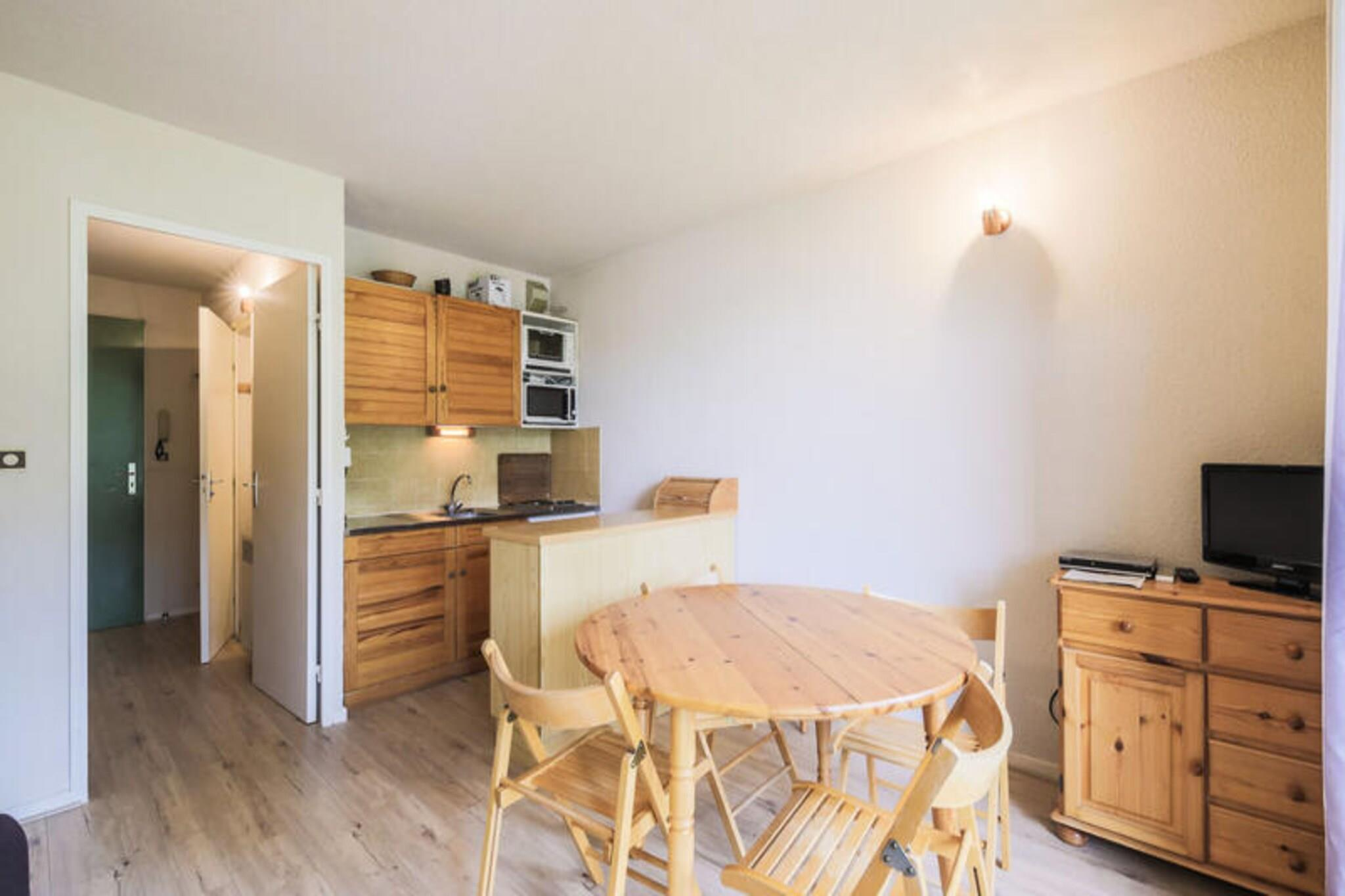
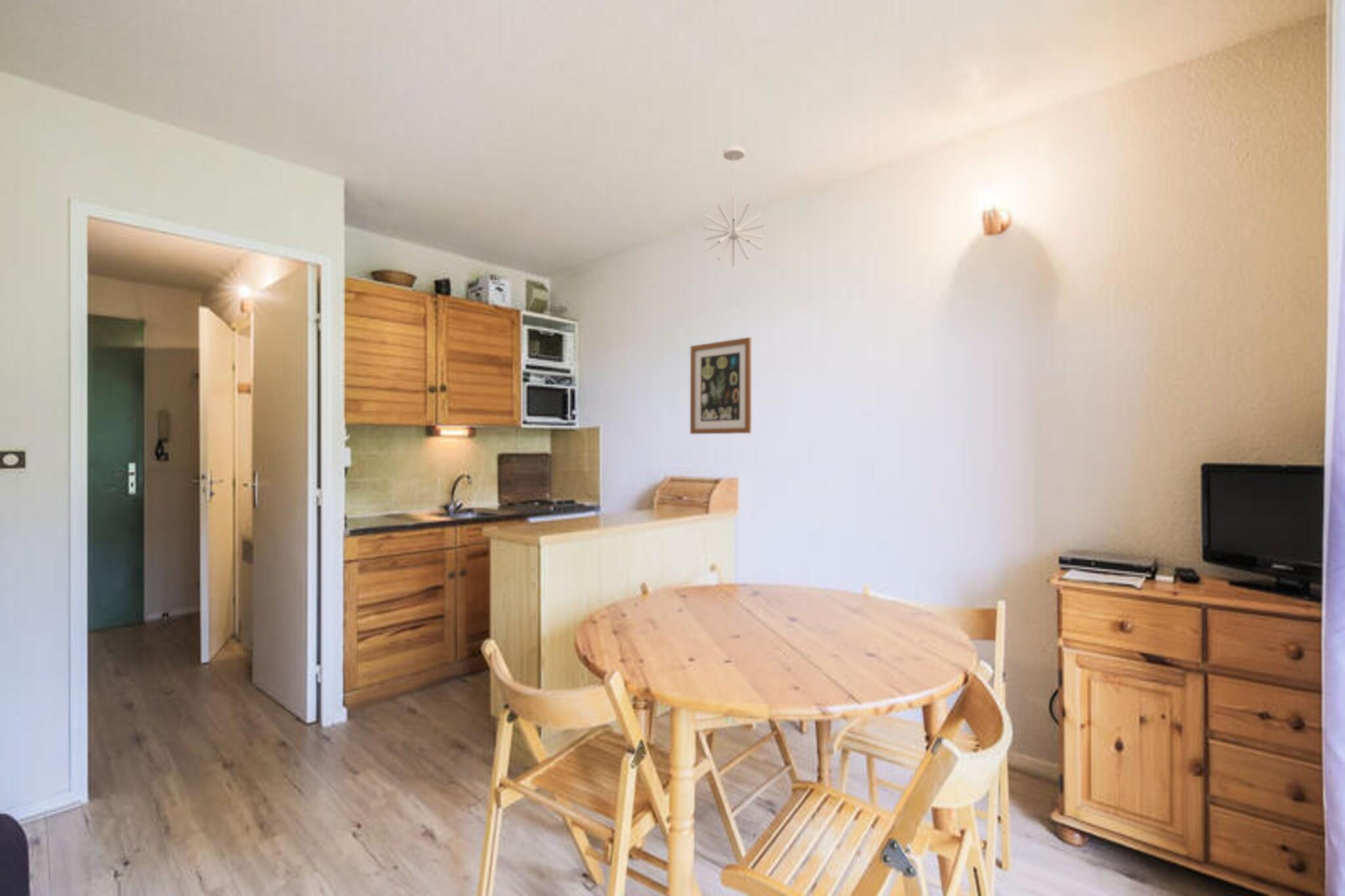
+ wall art [690,337,752,435]
+ pendant light [703,145,765,267]
